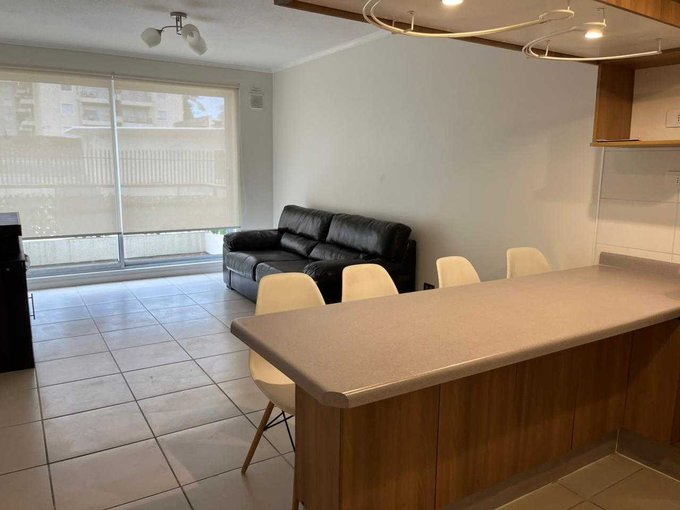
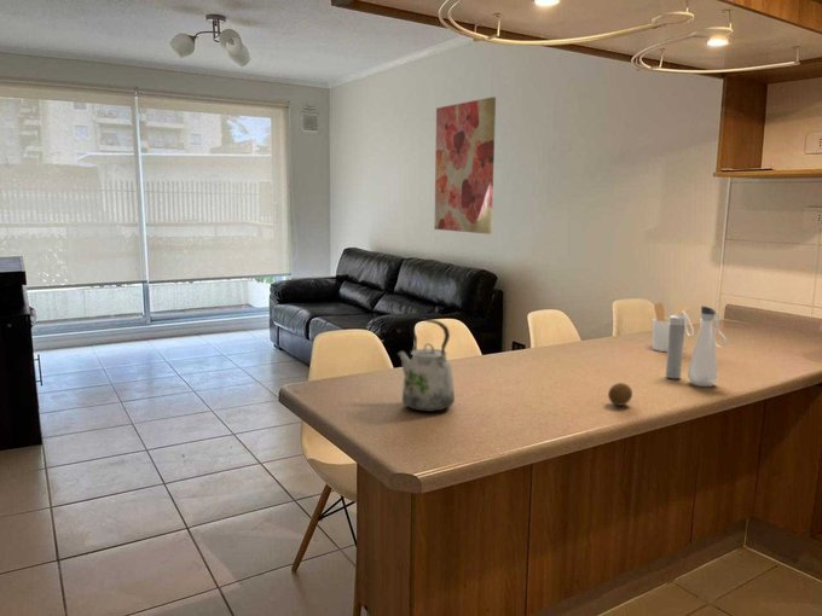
+ water bottle [665,306,728,388]
+ kettle [396,316,456,413]
+ utensil holder [652,302,690,353]
+ fruit [607,382,633,407]
+ wall art [433,95,497,236]
